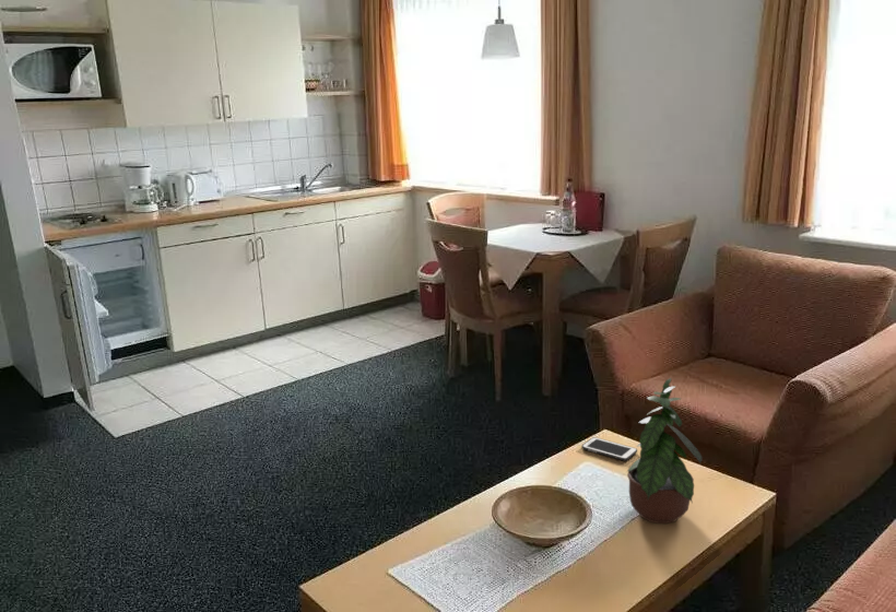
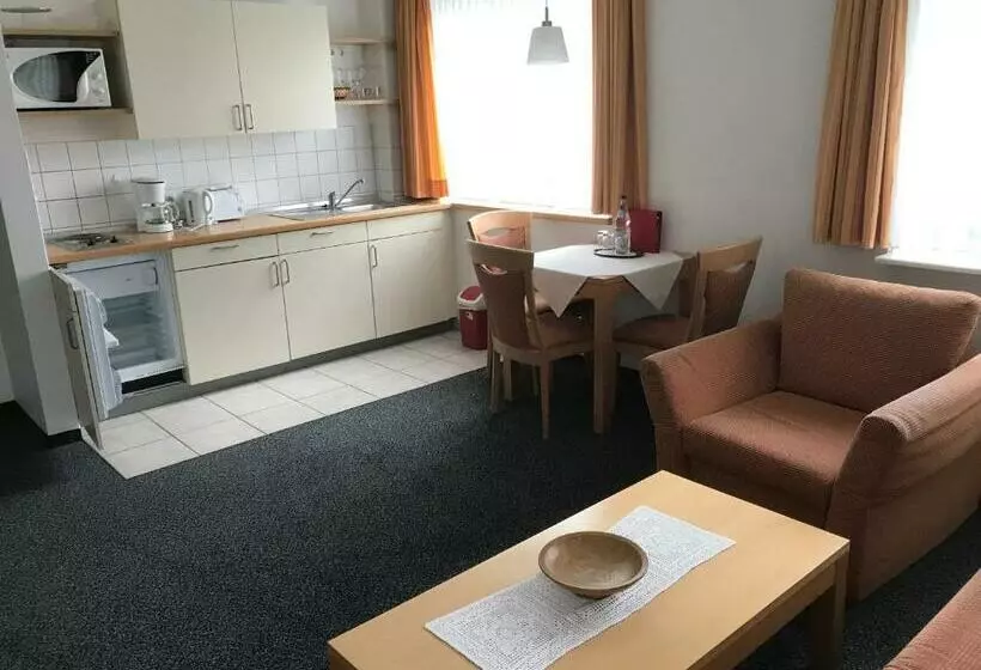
- potted plant [624,377,704,525]
- cell phone [580,436,638,462]
